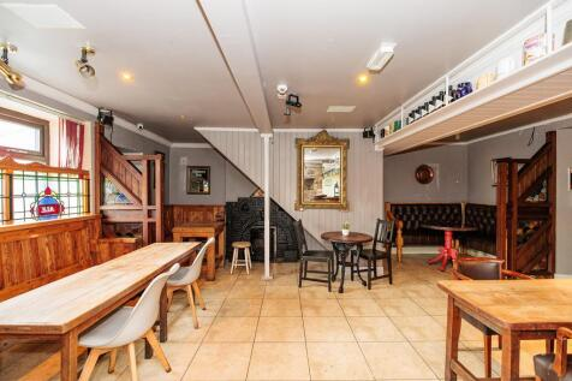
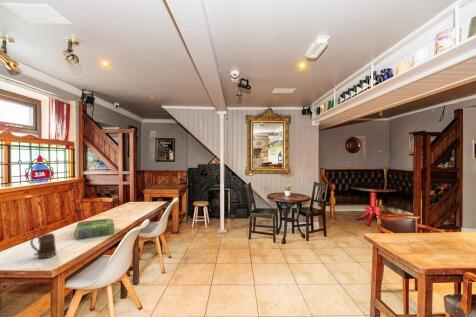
+ beer mug [29,232,57,259]
+ board game [73,218,115,240]
